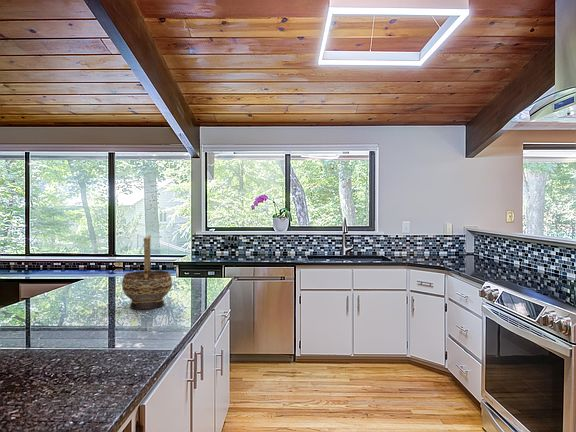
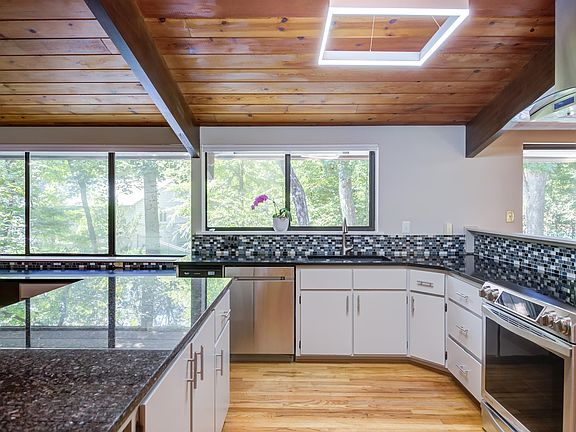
- decorative bowl [121,234,173,310]
